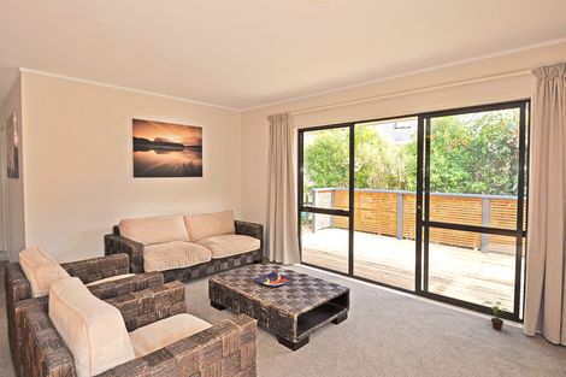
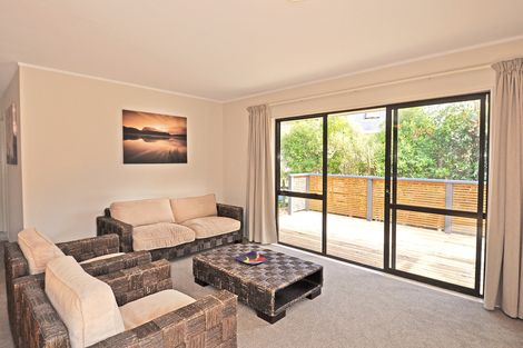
- potted plant [483,301,512,331]
